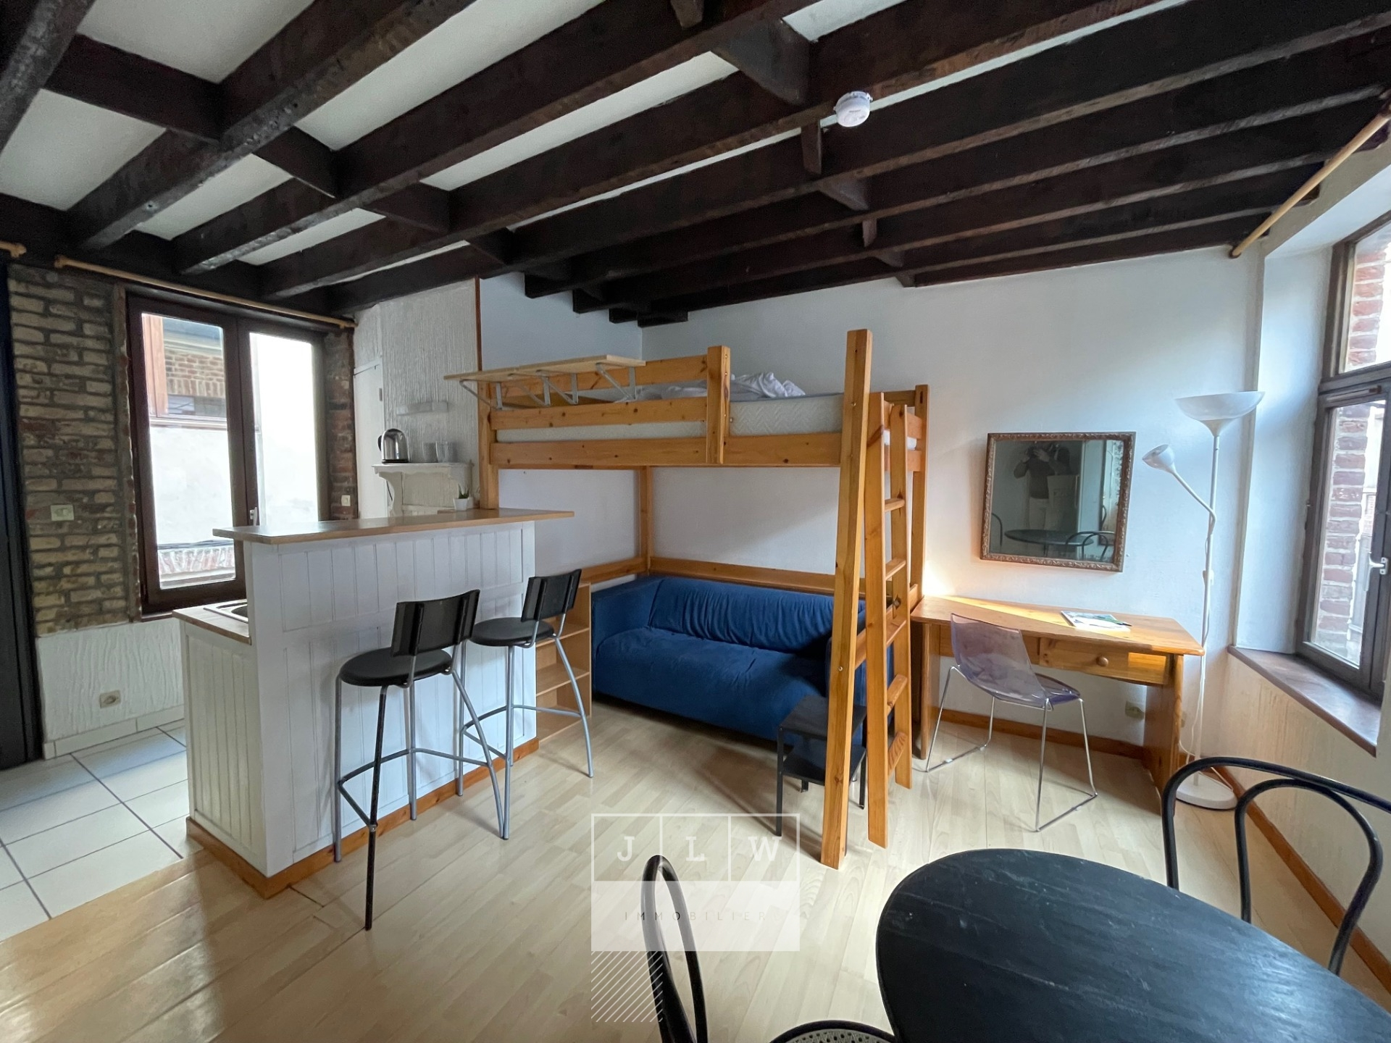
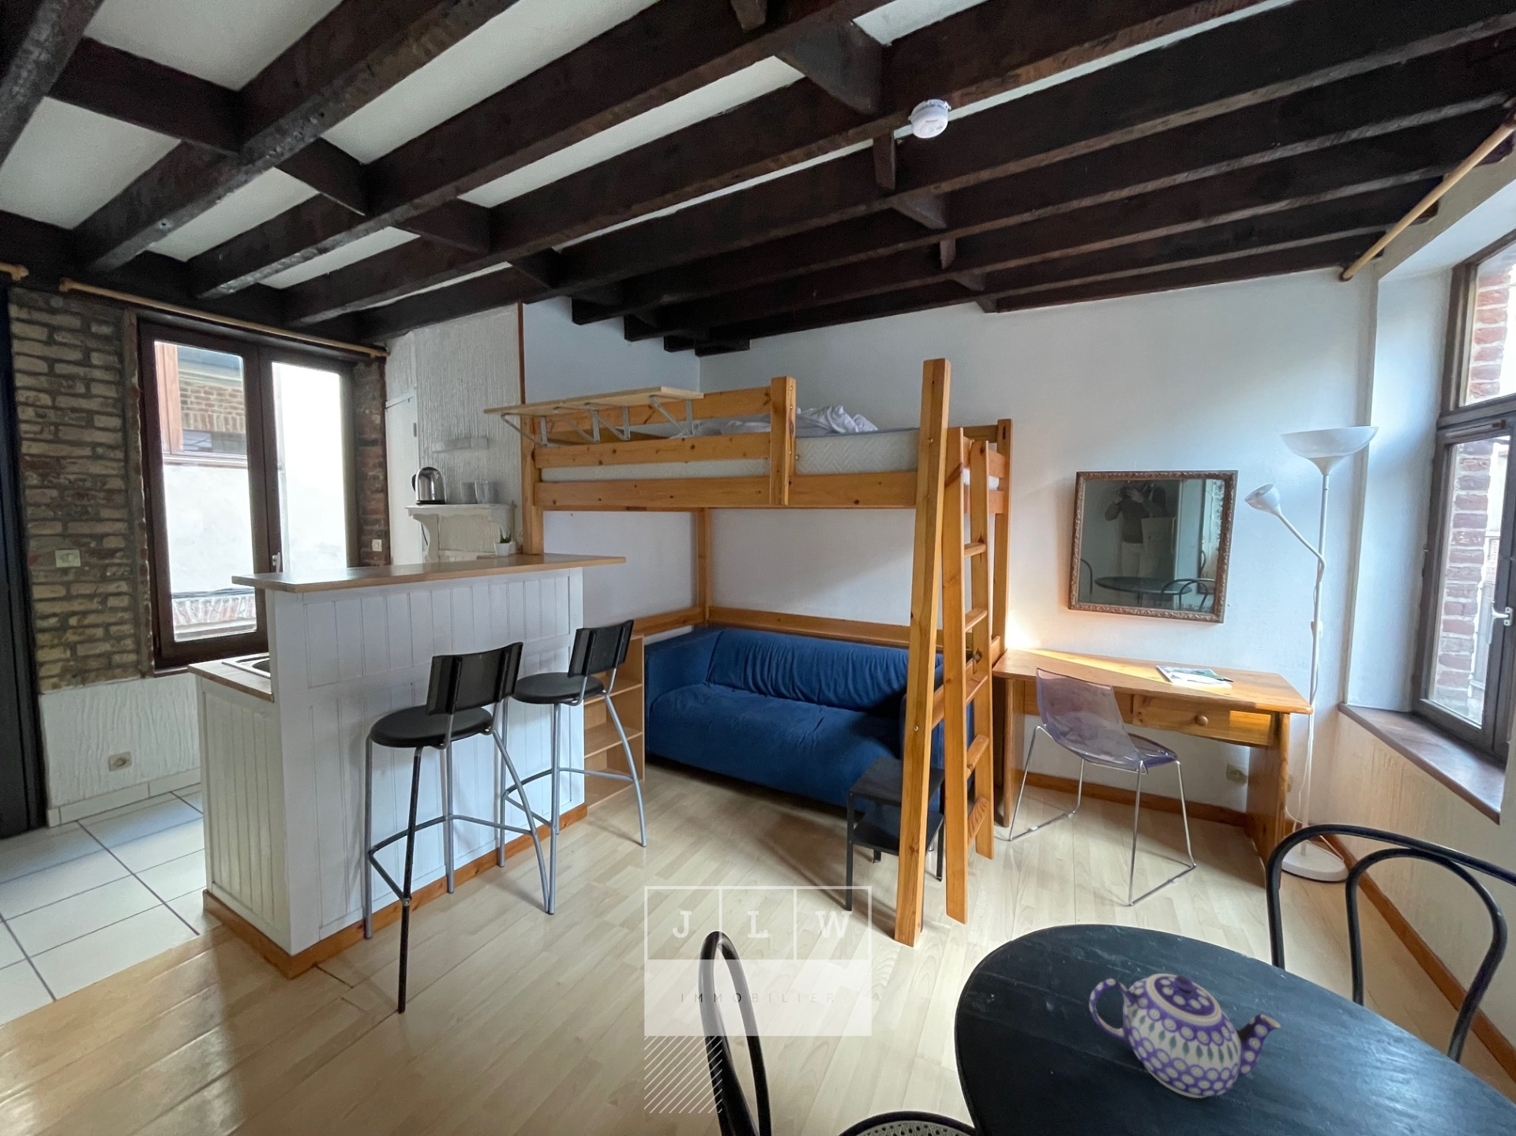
+ teapot [1089,973,1283,1099]
